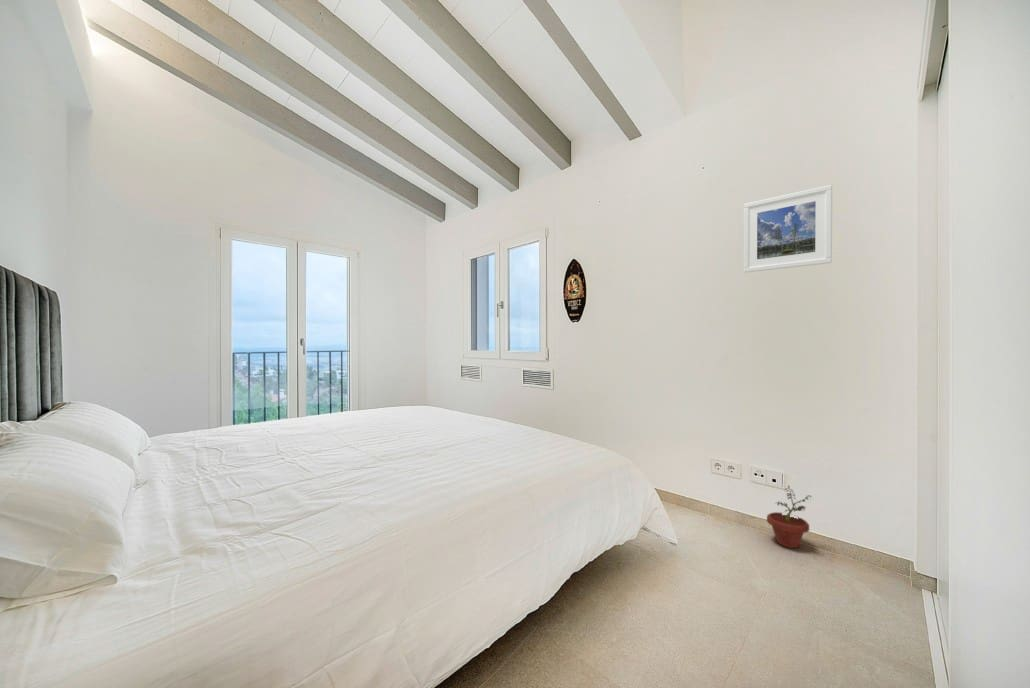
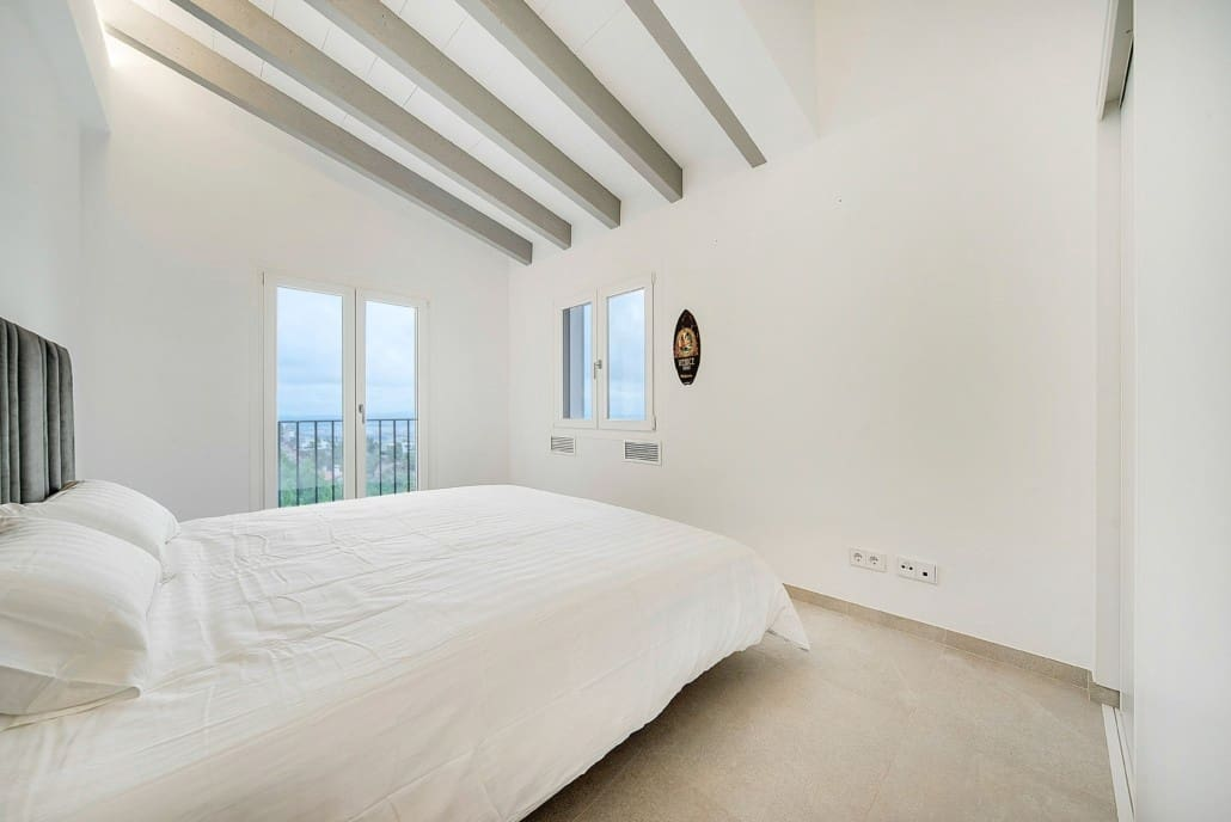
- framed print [743,184,833,274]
- potted plant [766,485,814,549]
